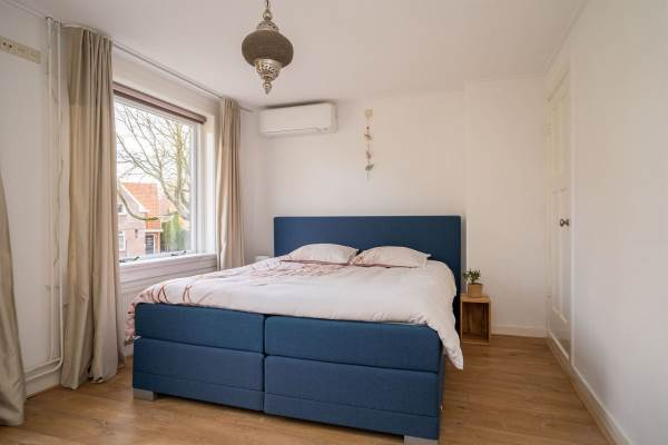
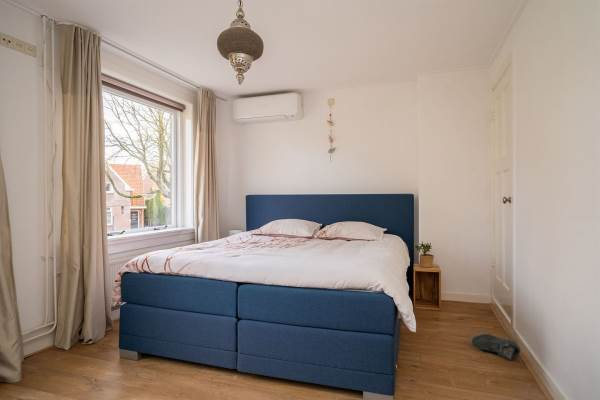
+ sneaker [470,332,521,361]
